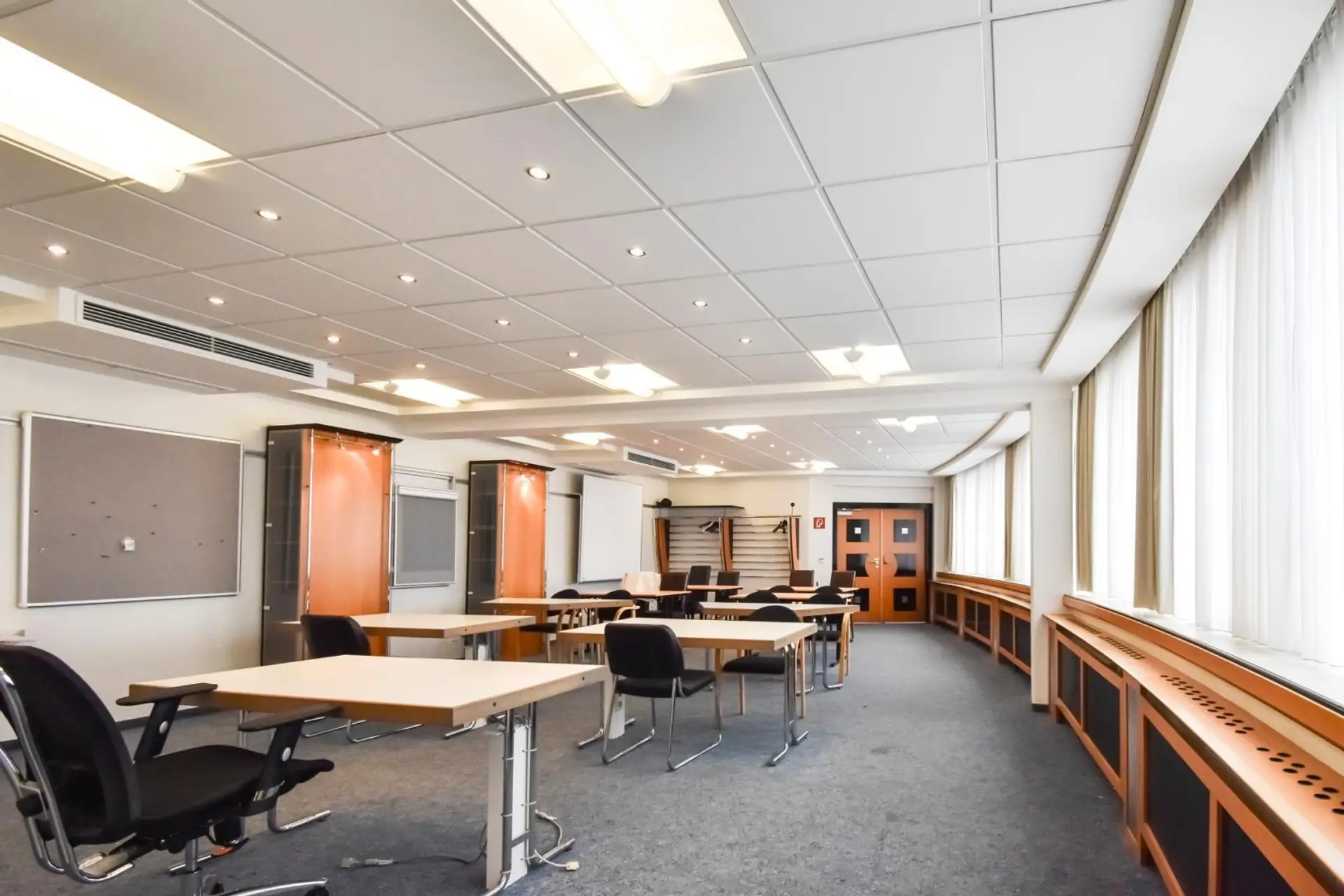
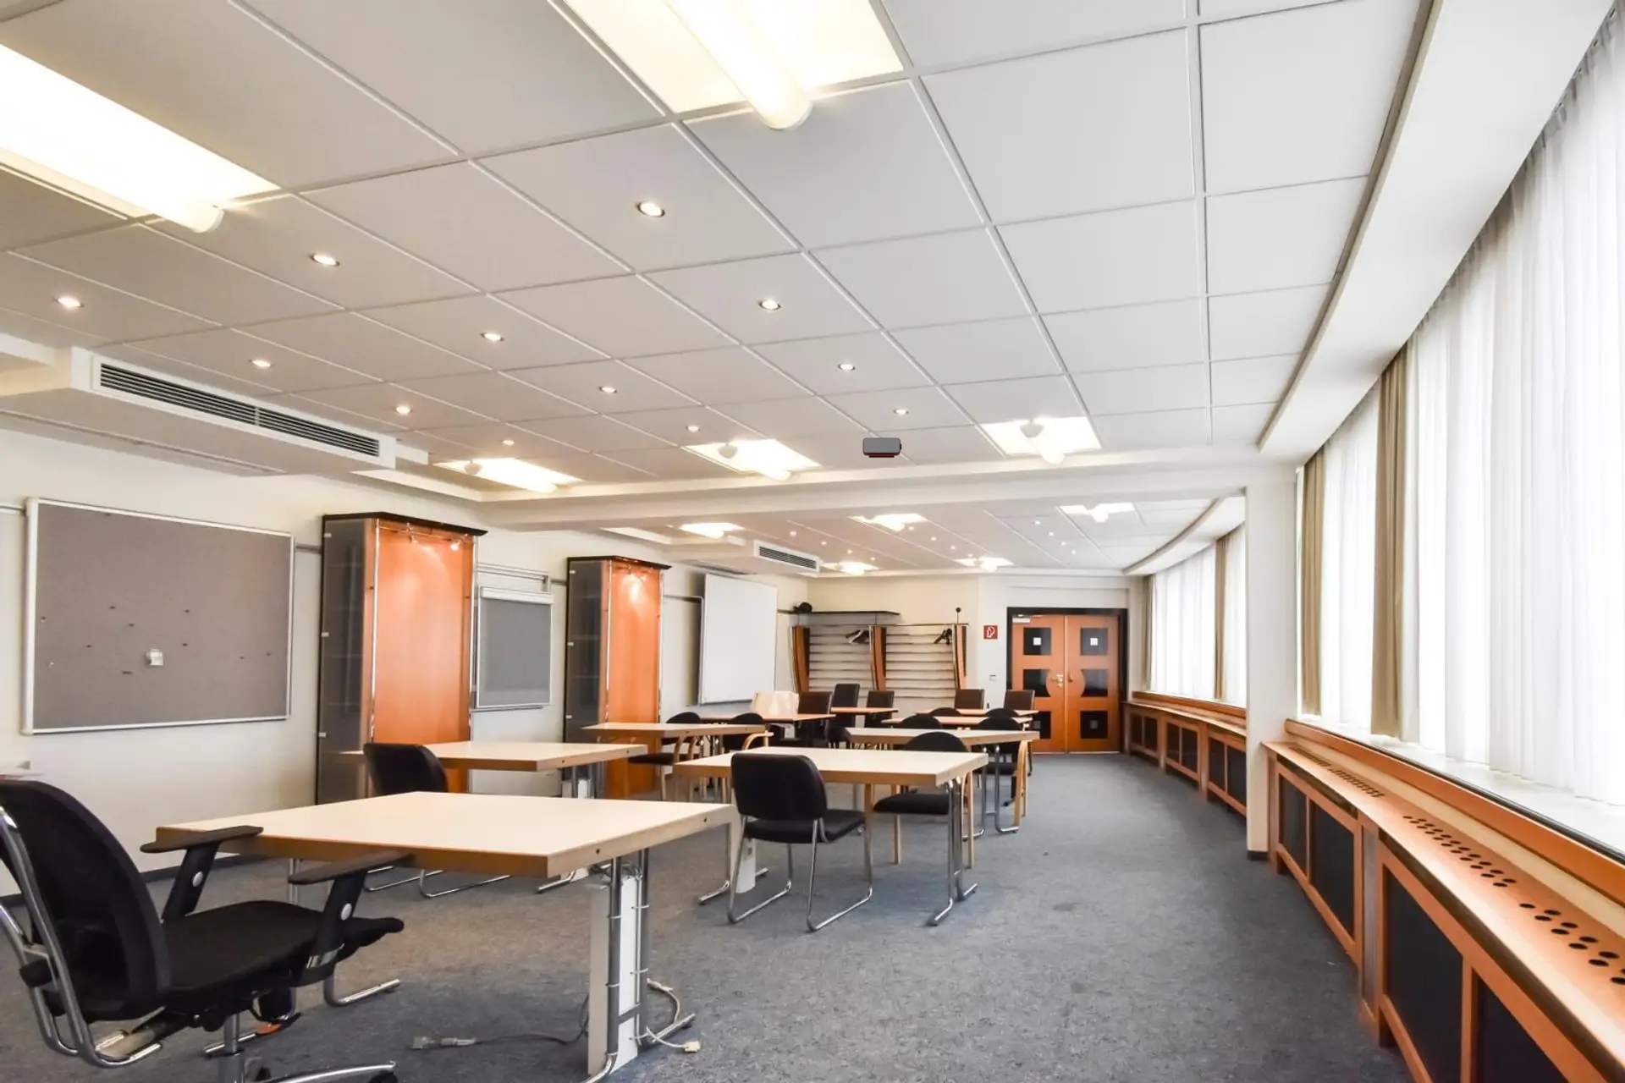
+ projector [862,438,902,458]
